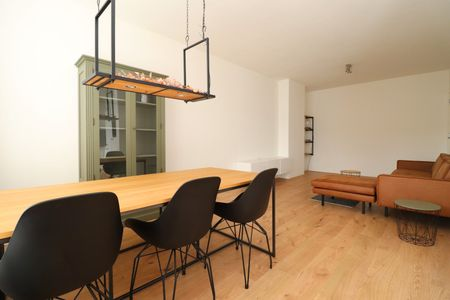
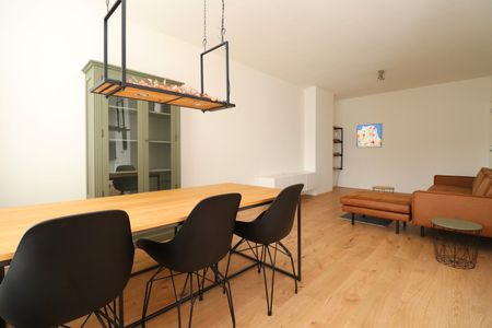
+ wall art [355,122,383,149]
